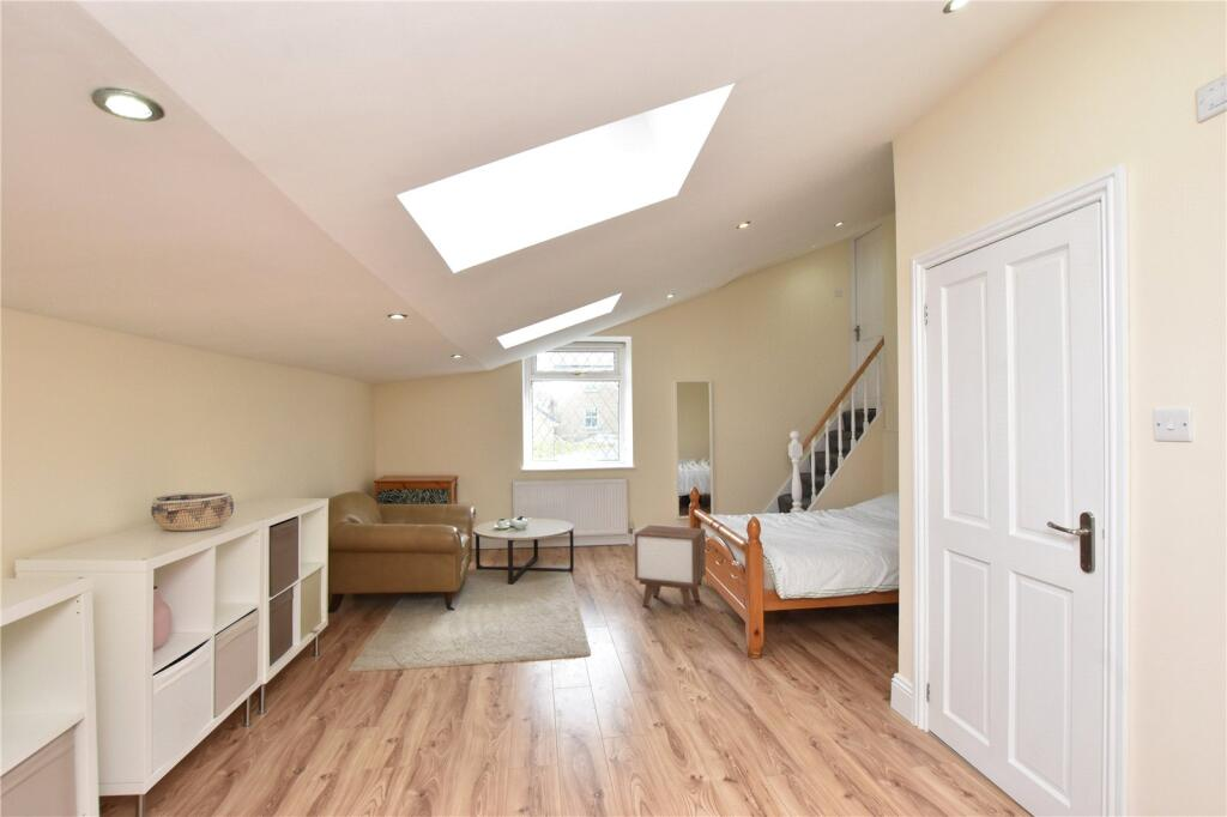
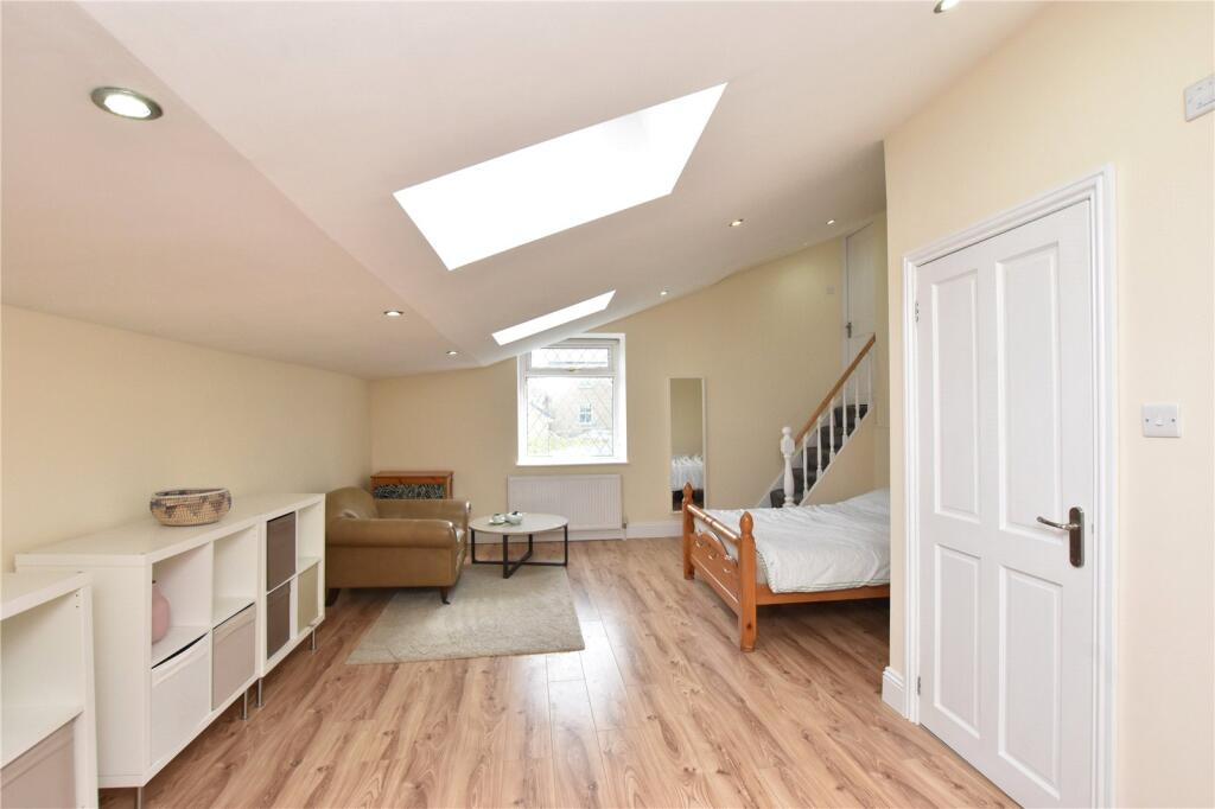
- nightstand [633,524,707,613]
